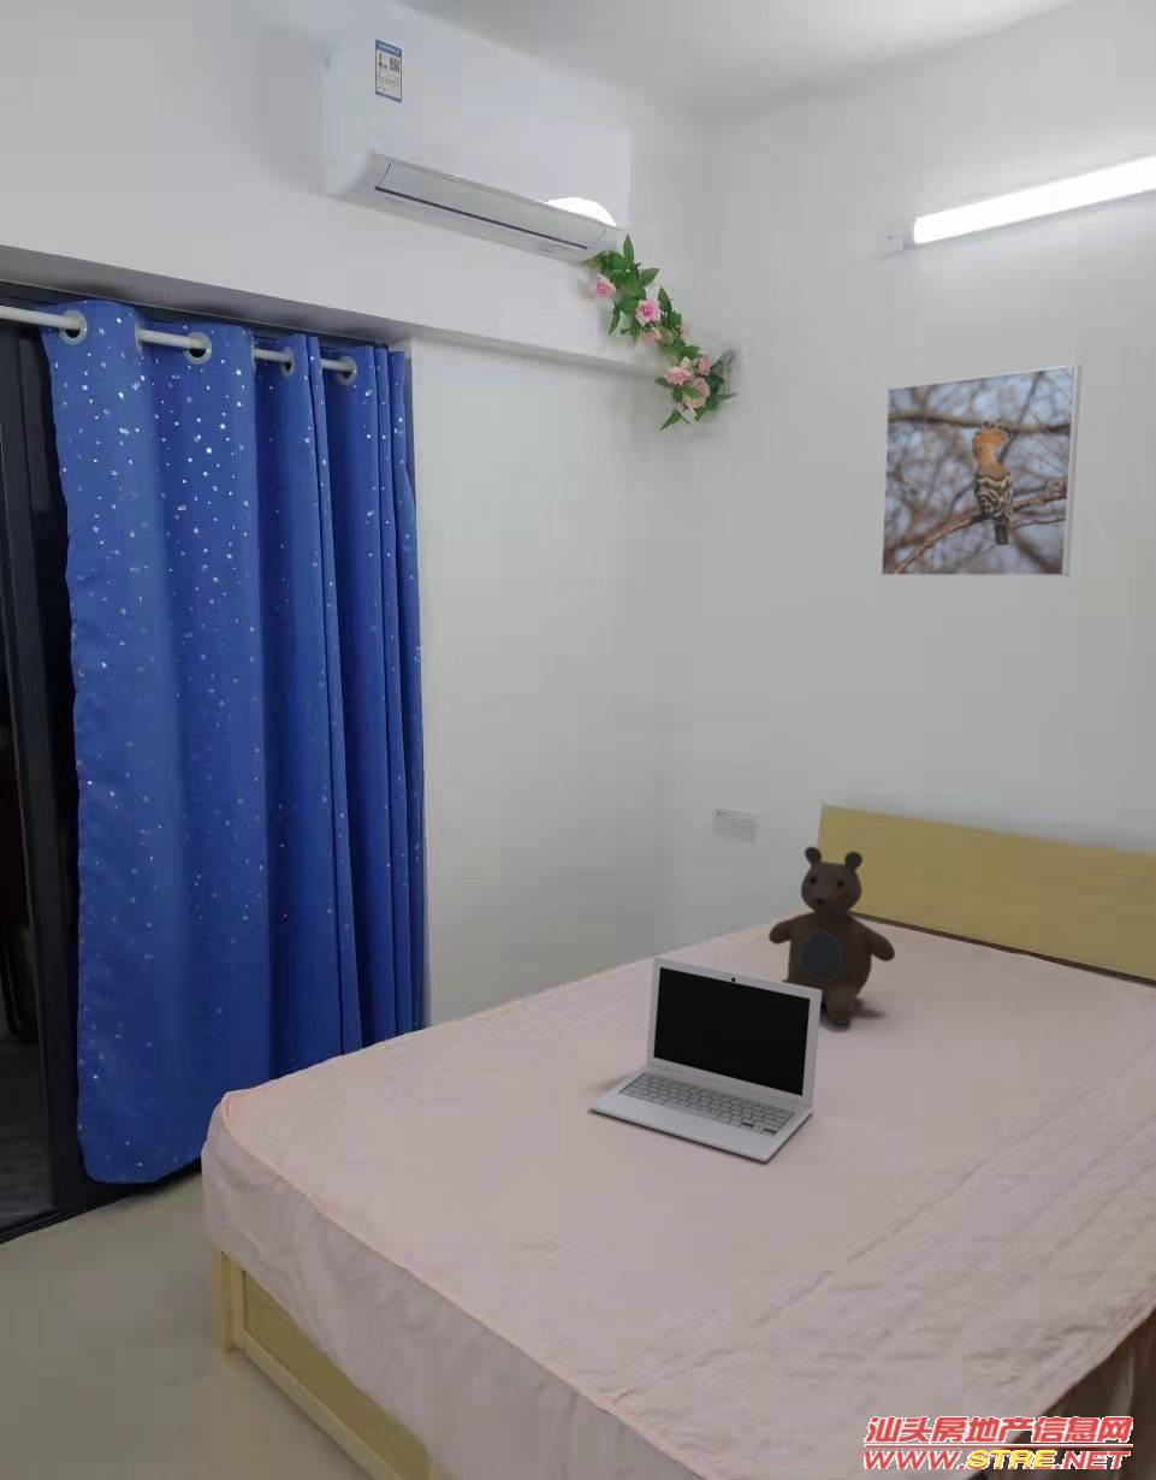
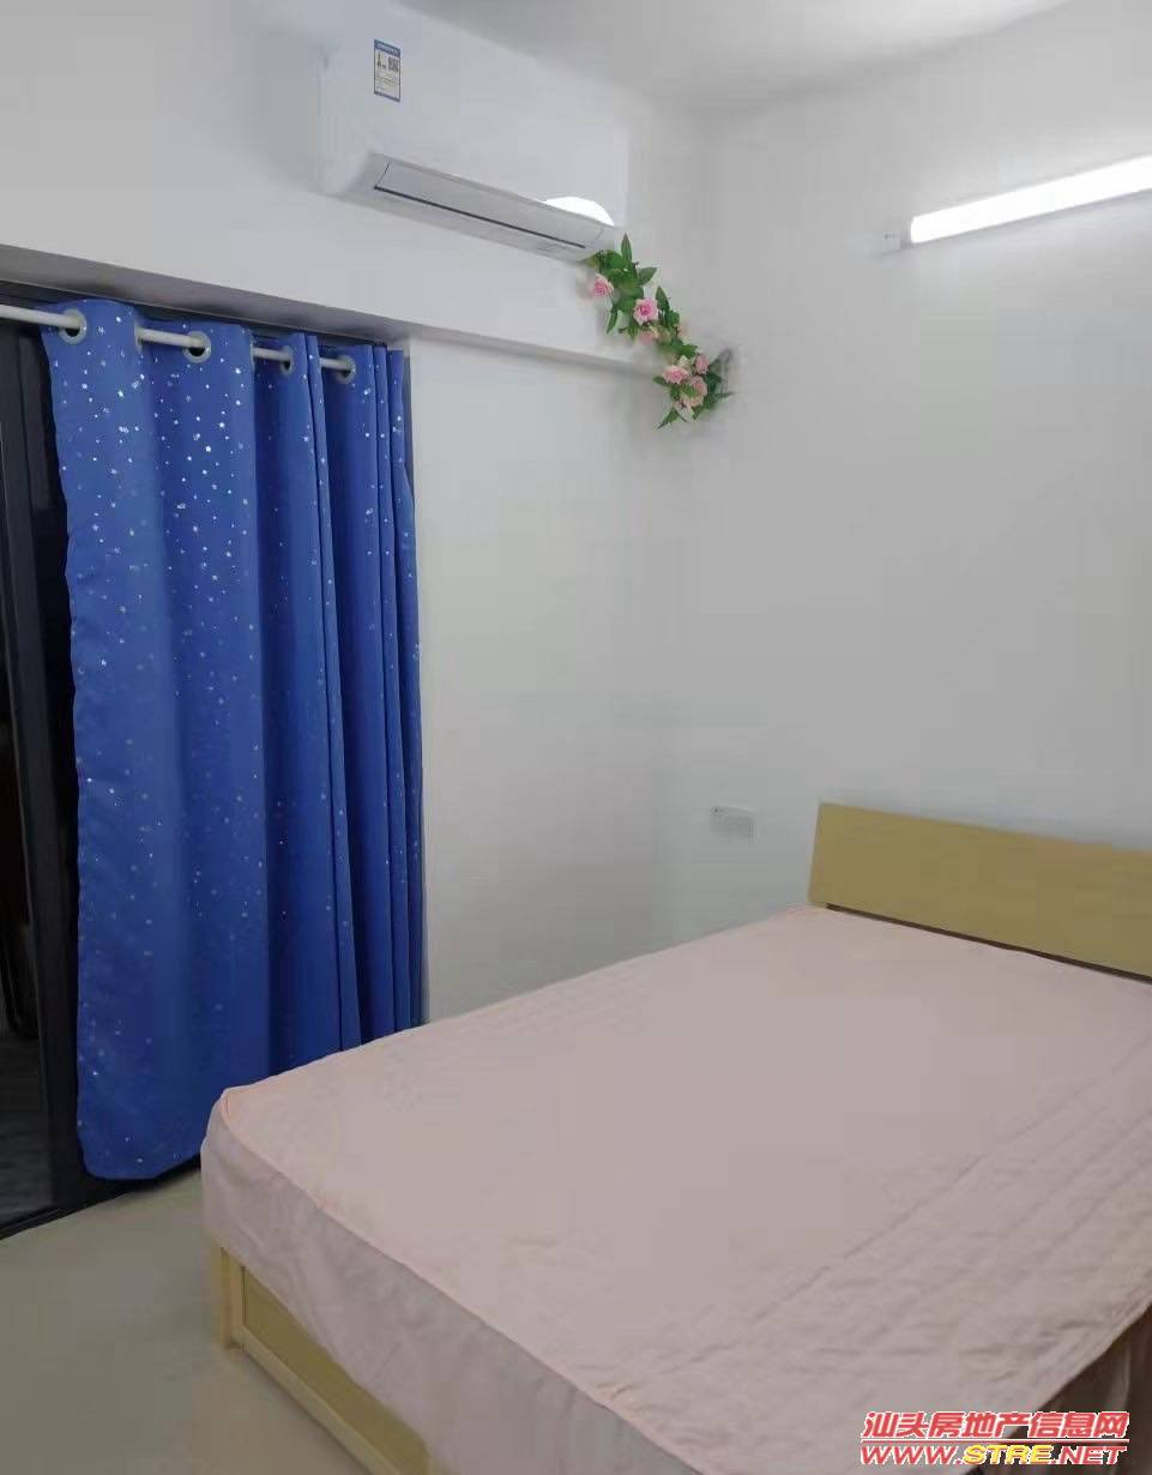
- teddy bear [767,845,896,1025]
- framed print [879,363,1083,578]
- laptop [588,955,822,1162]
